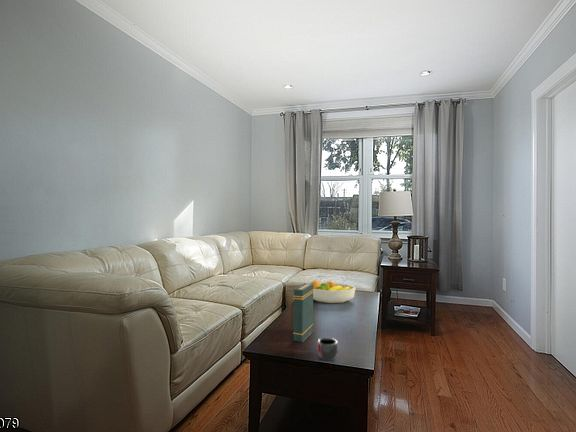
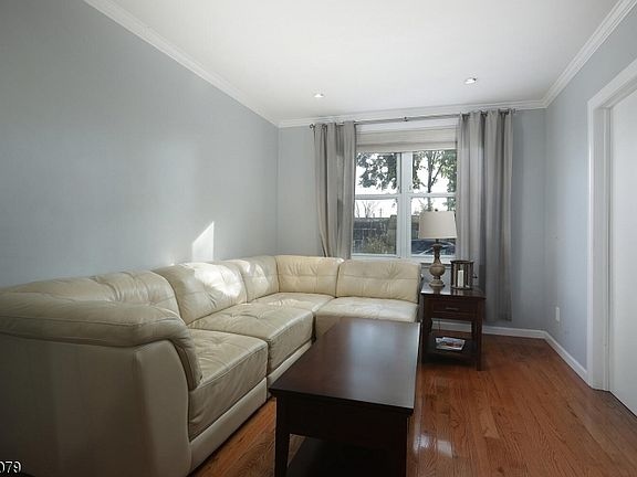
- mug [316,337,339,361]
- fruit bowl [309,279,356,304]
- book [292,282,314,343]
